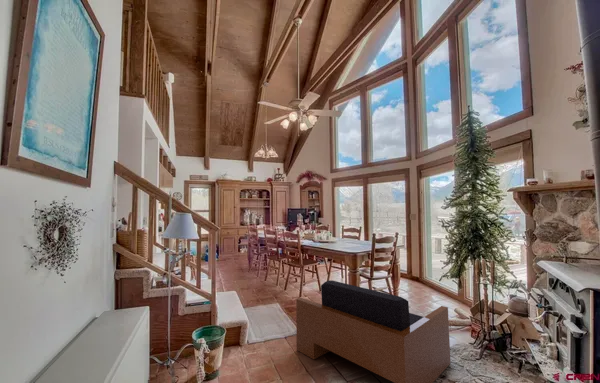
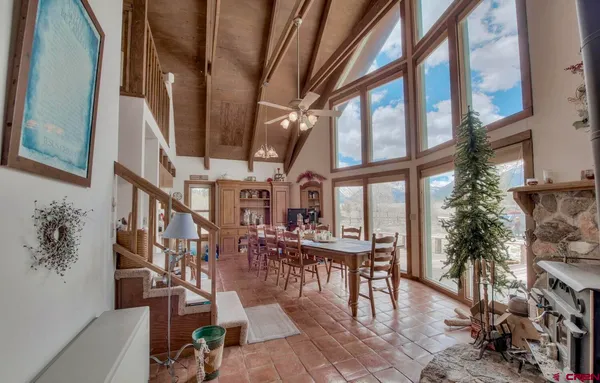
- armchair [295,279,451,383]
